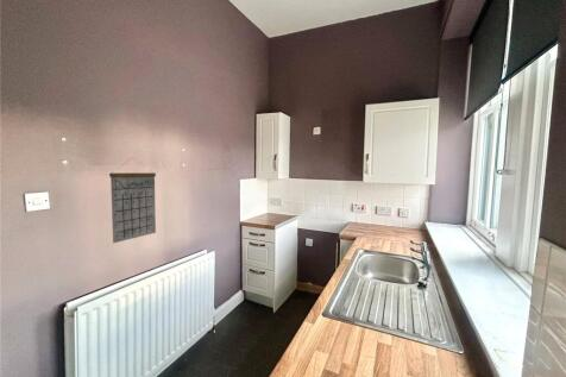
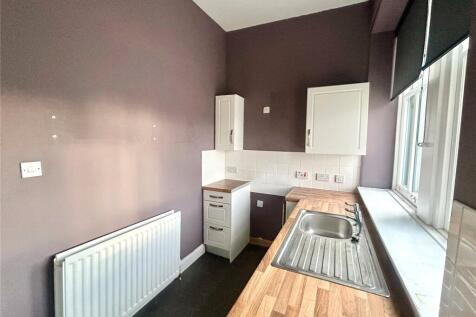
- calendar [108,156,157,244]
